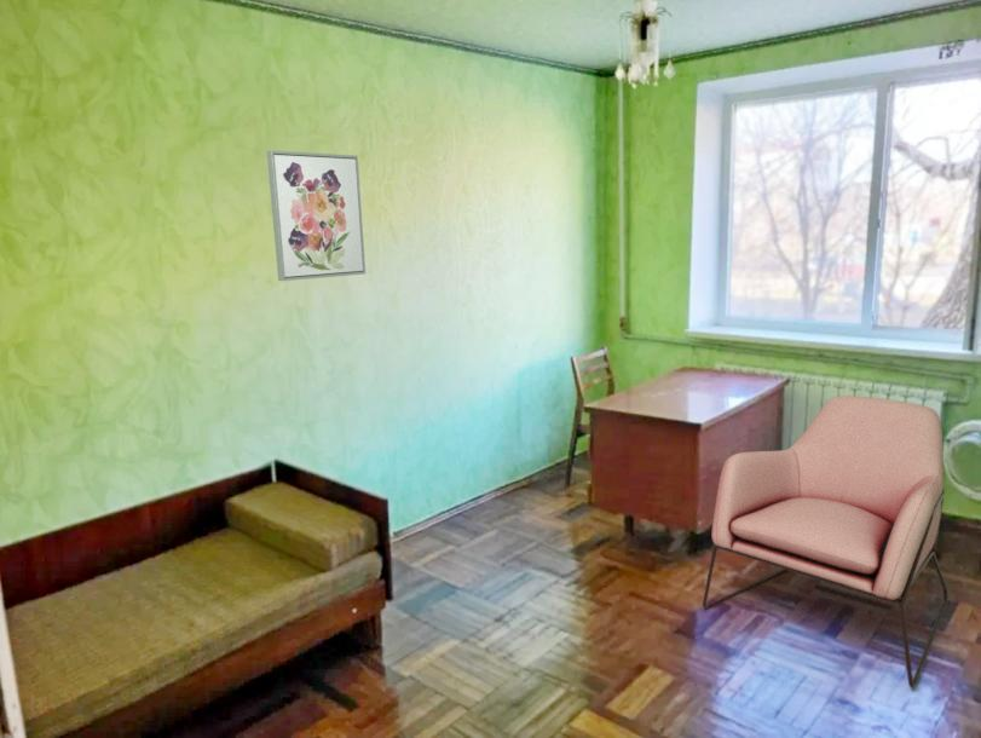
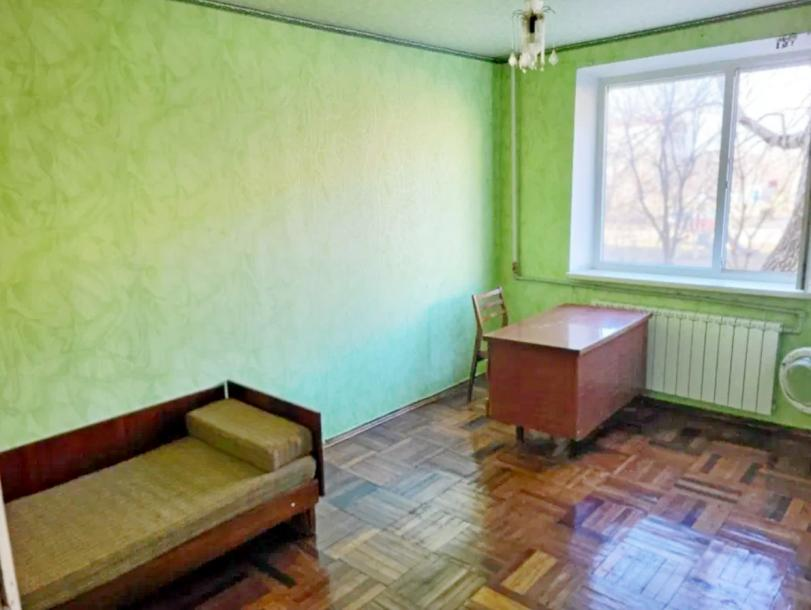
- armchair [702,394,950,690]
- wall art [266,150,367,282]
